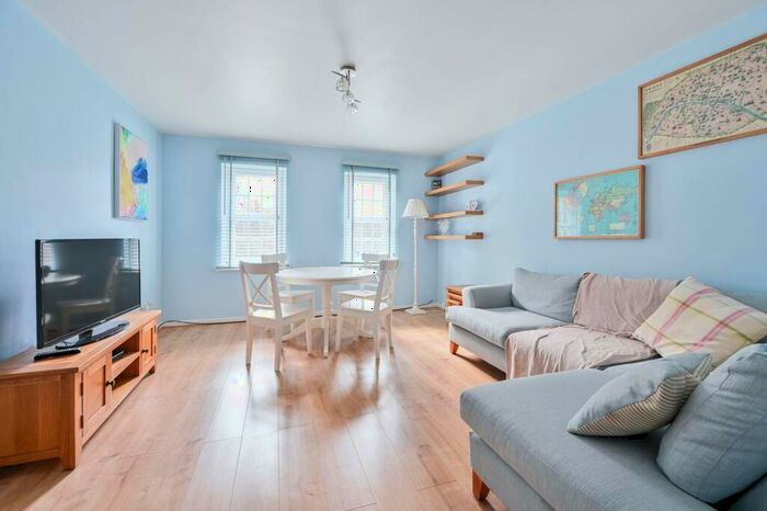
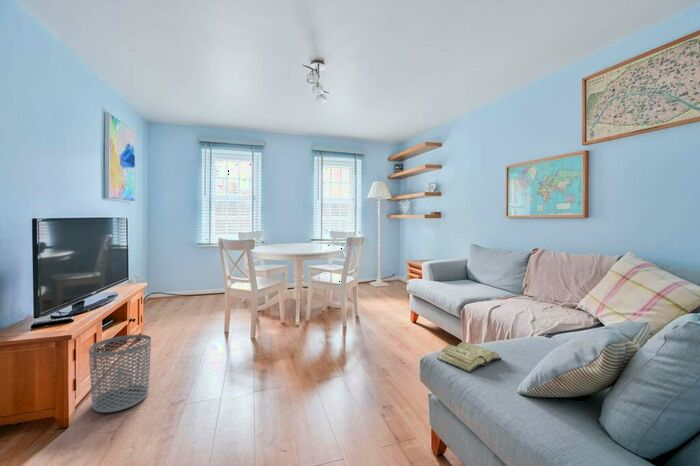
+ diary [436,341,503,374]
+ waste bin [88,334,152,414]
